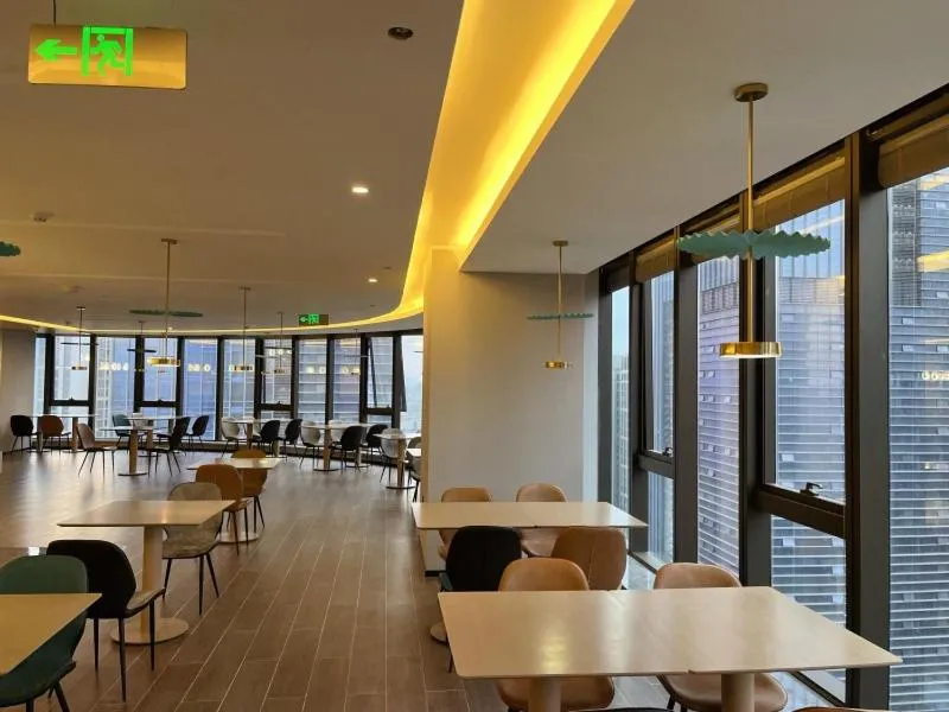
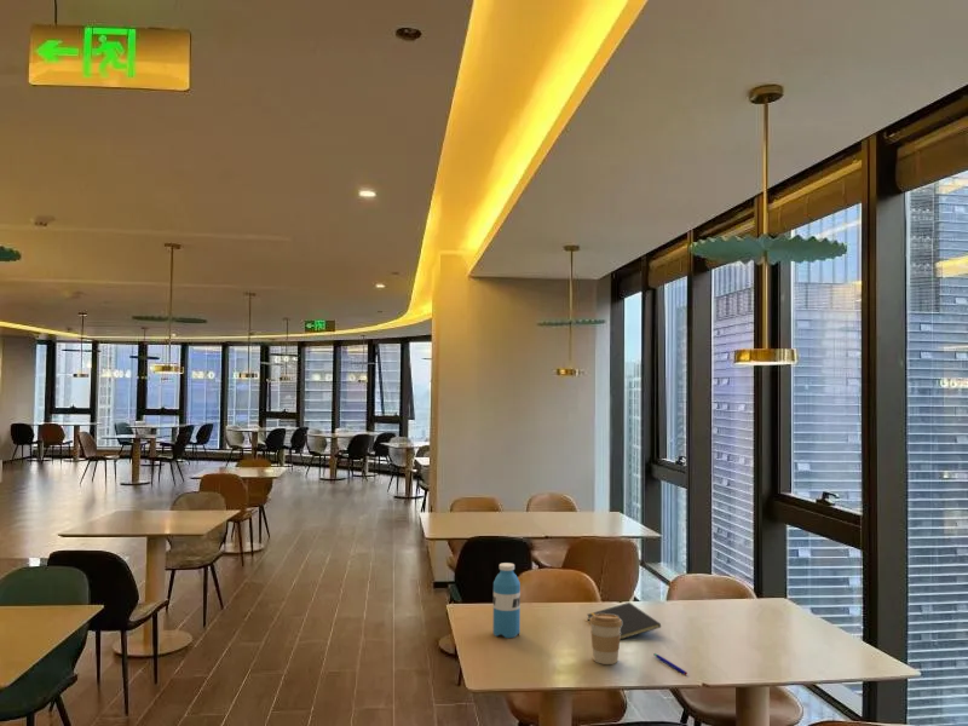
+ notepad [586,601,662,641]
+ pen [652,652,688,676]
+ coffee cup [588,613,622,666]
+ water bottle [492,561,522,639]
